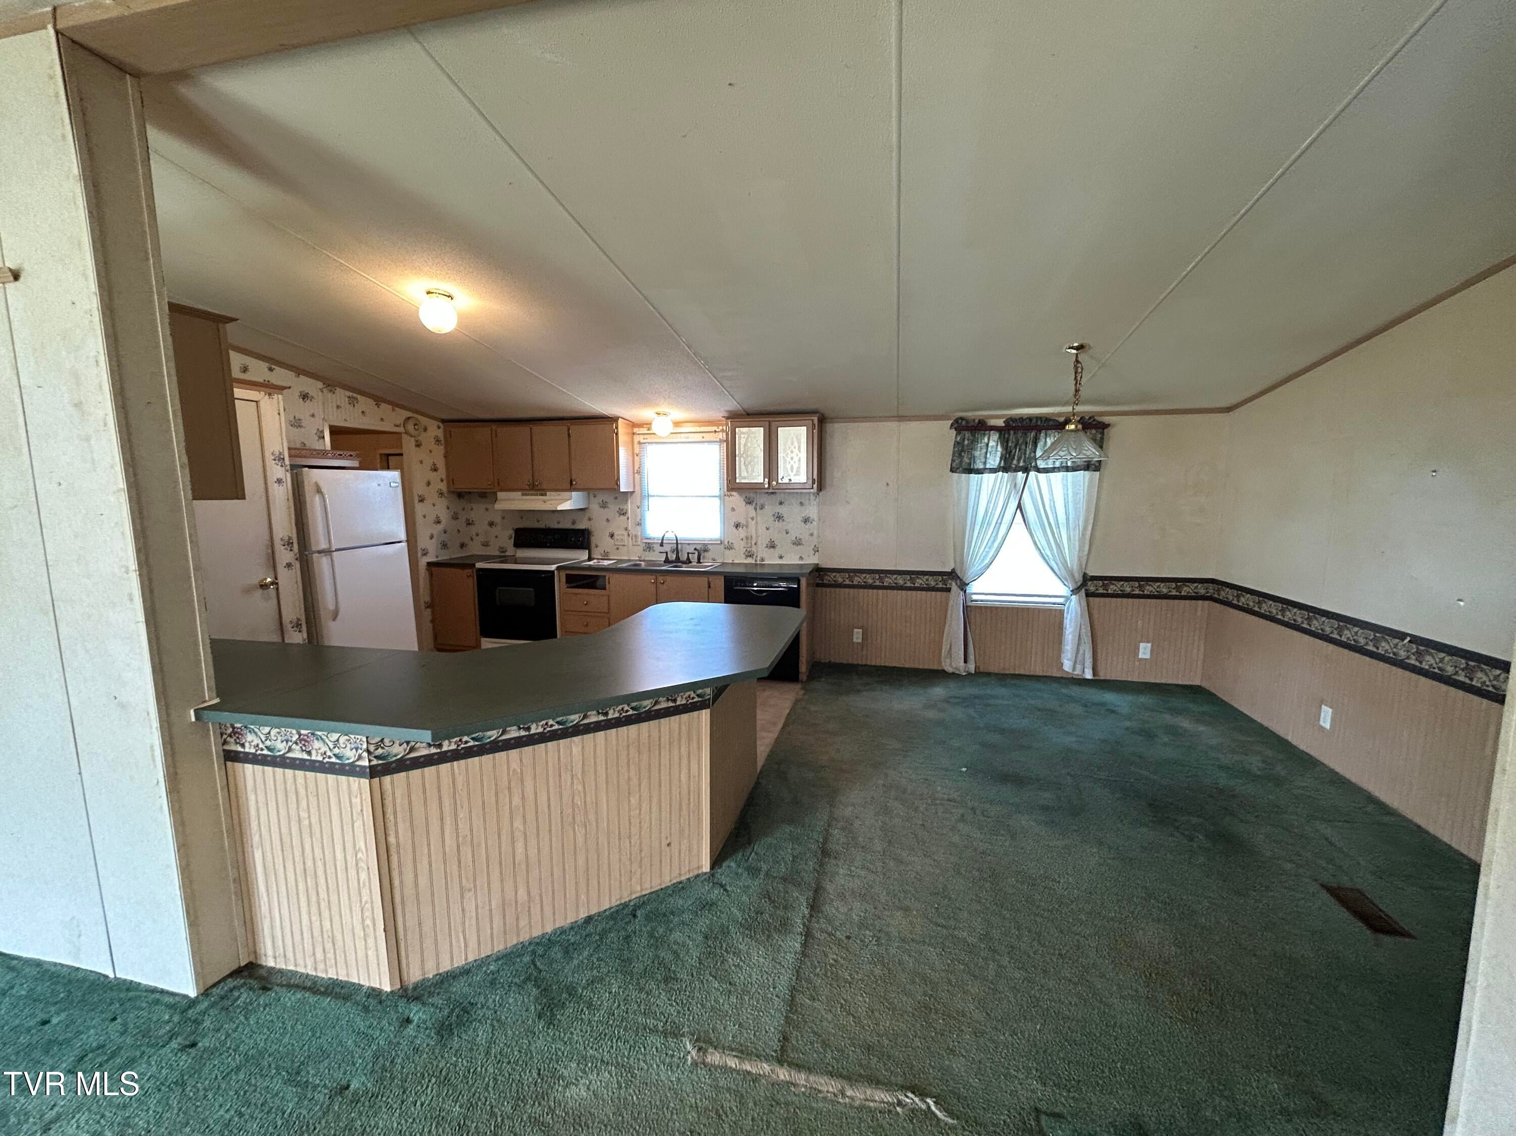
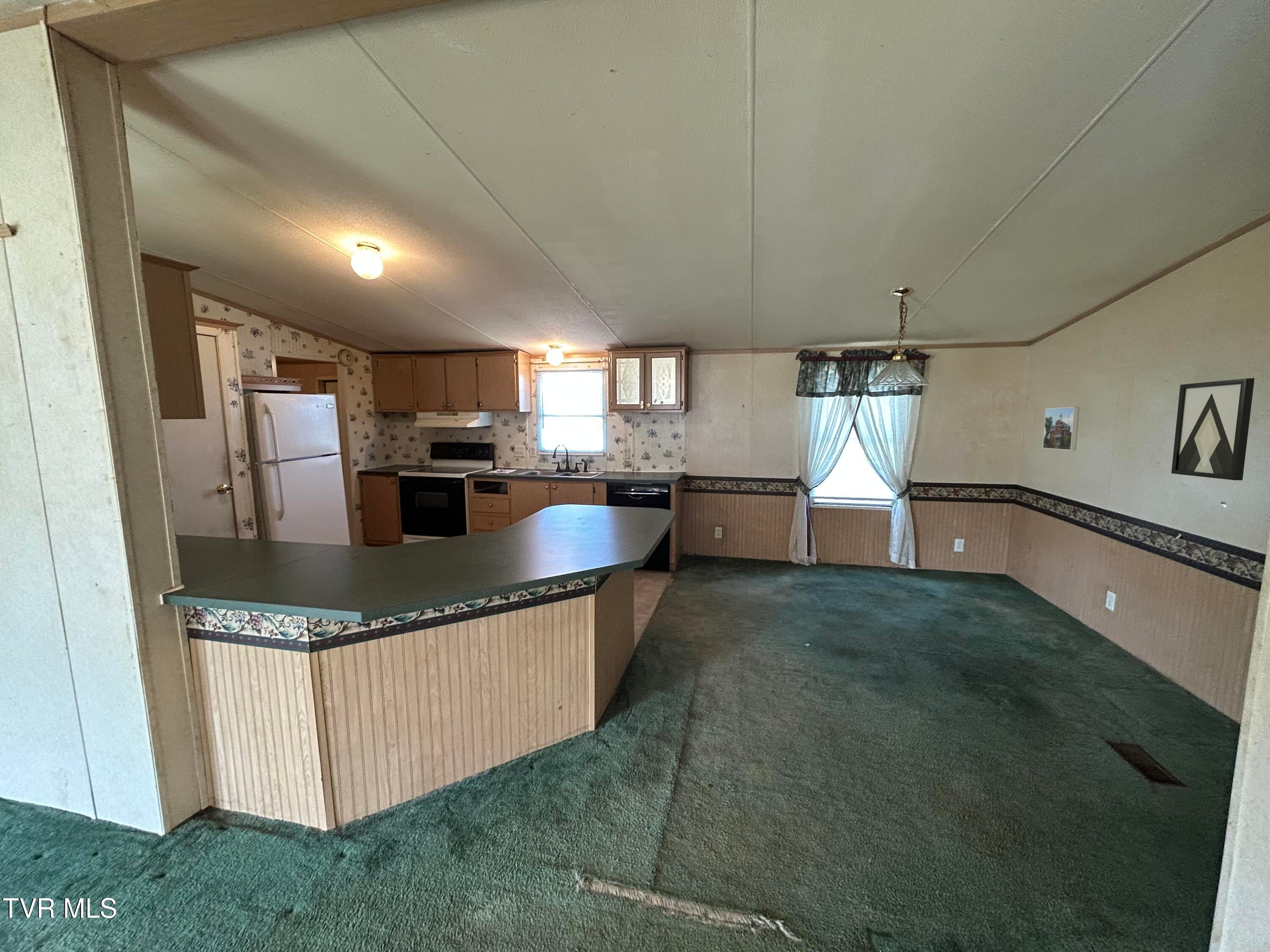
+ wall art [1171,378,1255,481]
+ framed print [1042,406,1080,451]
